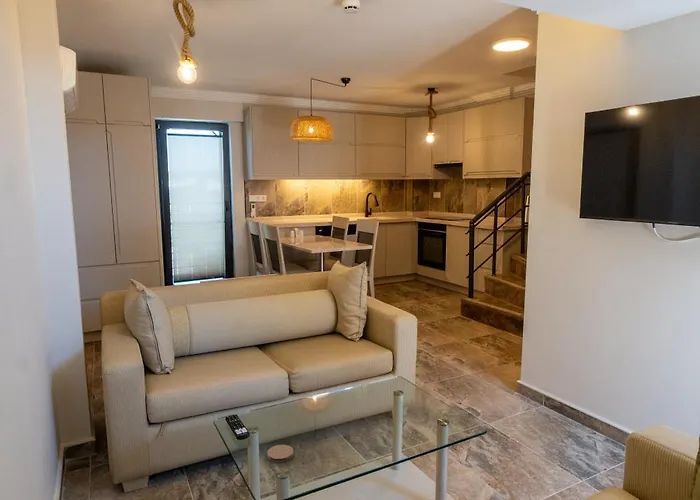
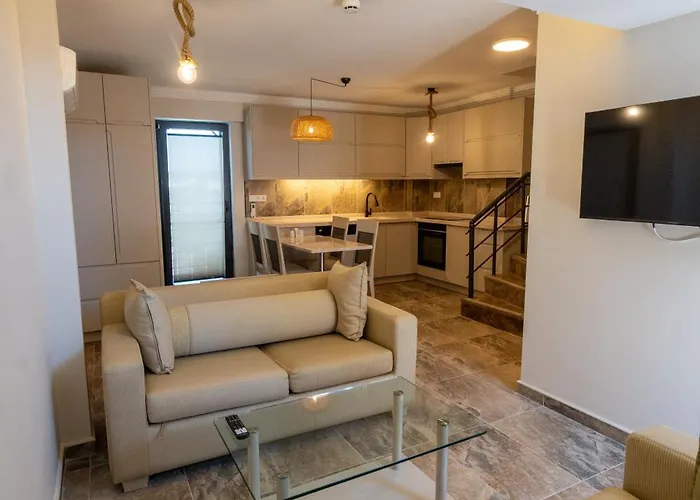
- coaster [266,444,294,463]
